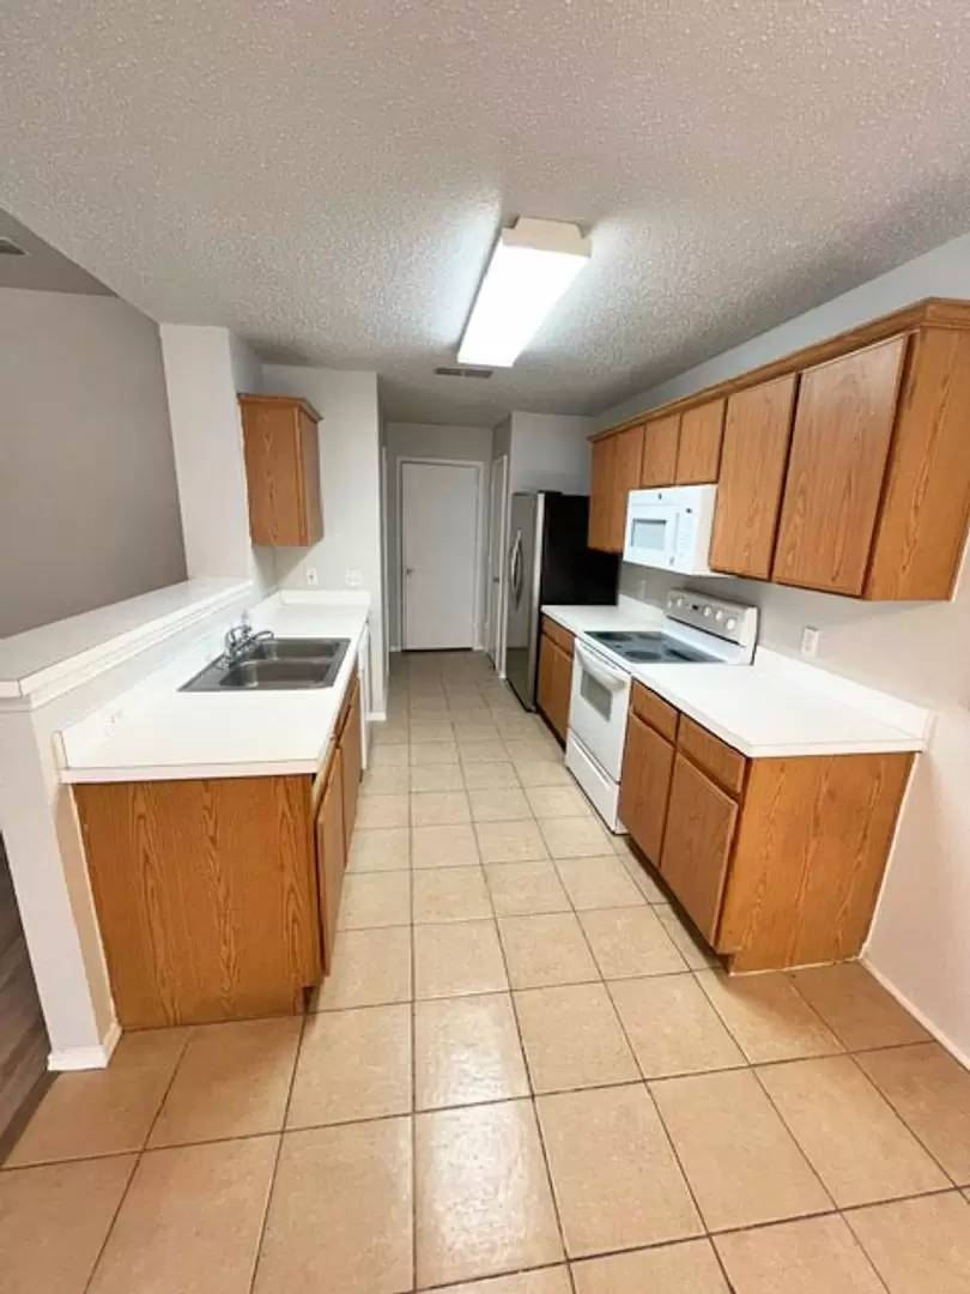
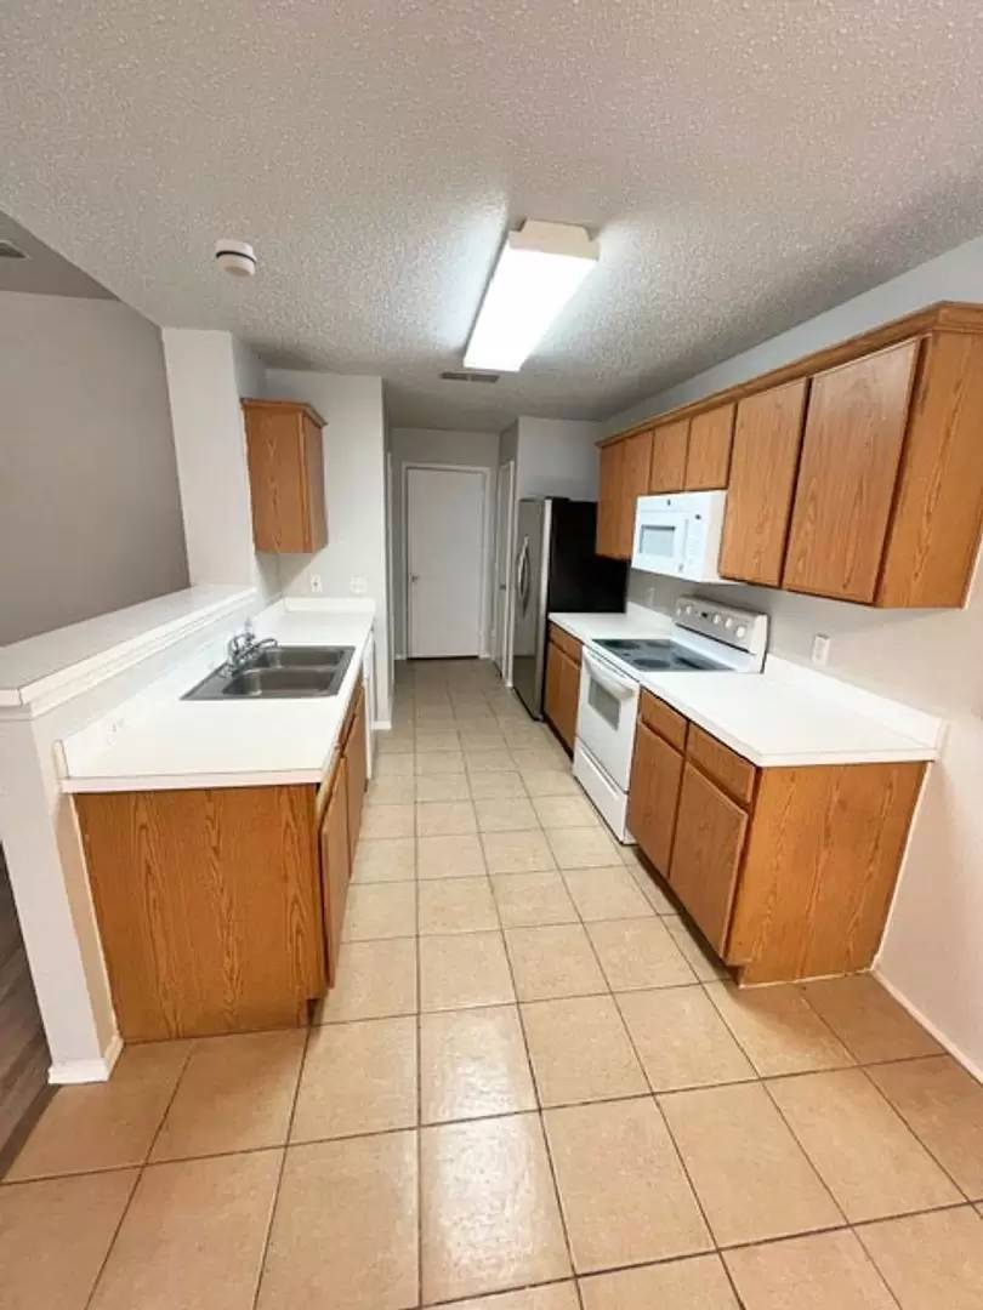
+ smoke detector [214,238,257,279]
